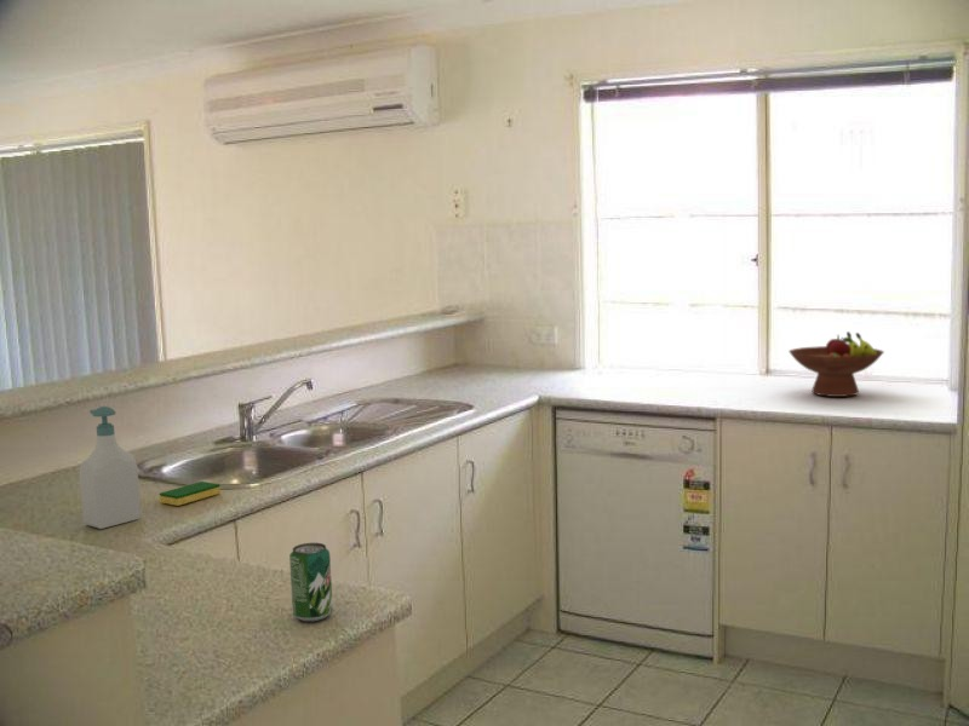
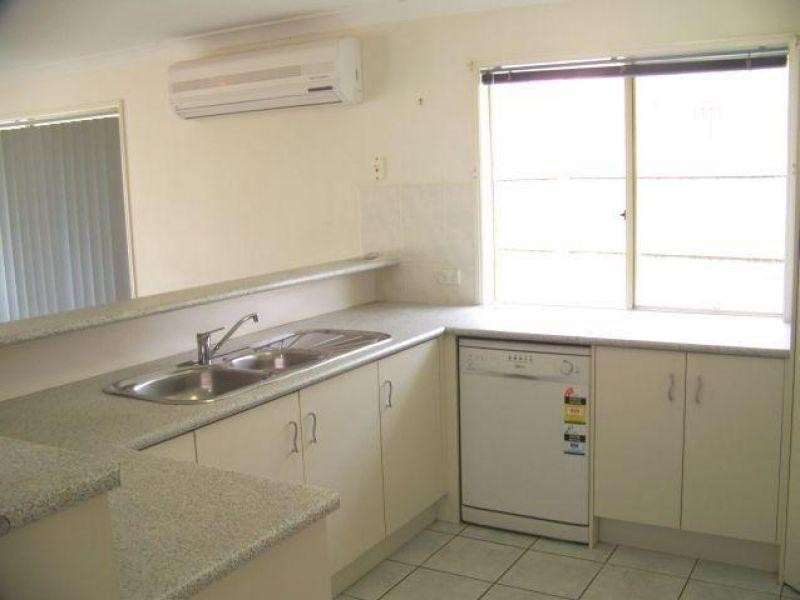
- soap bottle [79,405,142,530]
- dish sponge [159,480,222,507]
- fruit bowl [787,330,885,398]
- beverage can [288,542,334,622]
